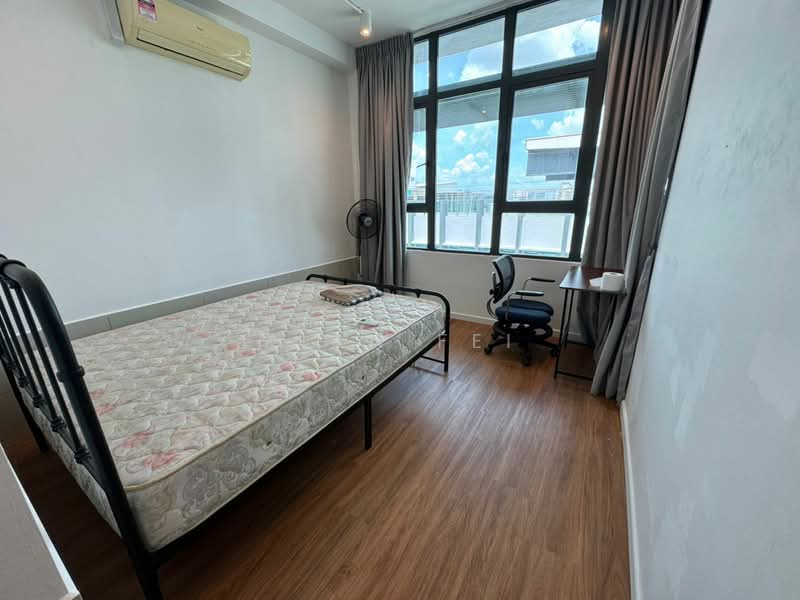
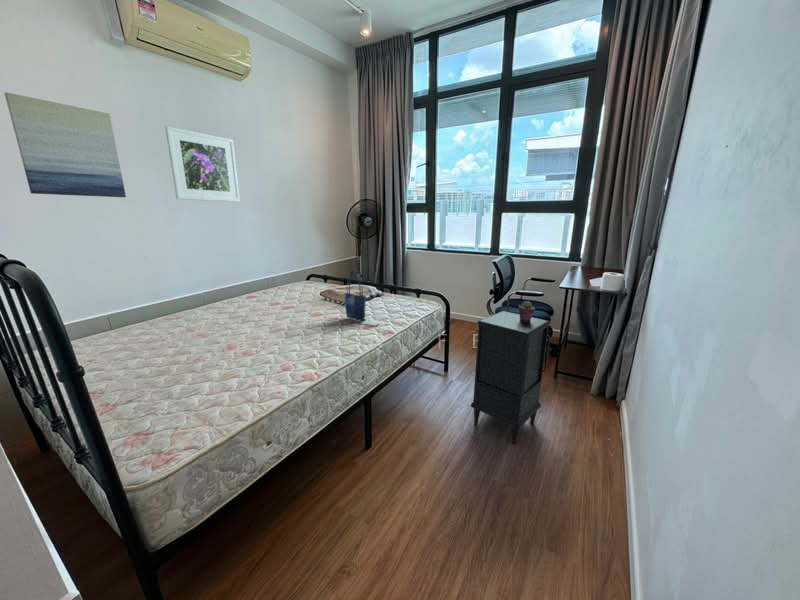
+ shopping bag [343,268,367,322]
+ wall art [3,91,127,198]
+ potted succulent [518,300,536,322]
+ nightstand [470,310,551,445]
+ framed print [164,125,241,203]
